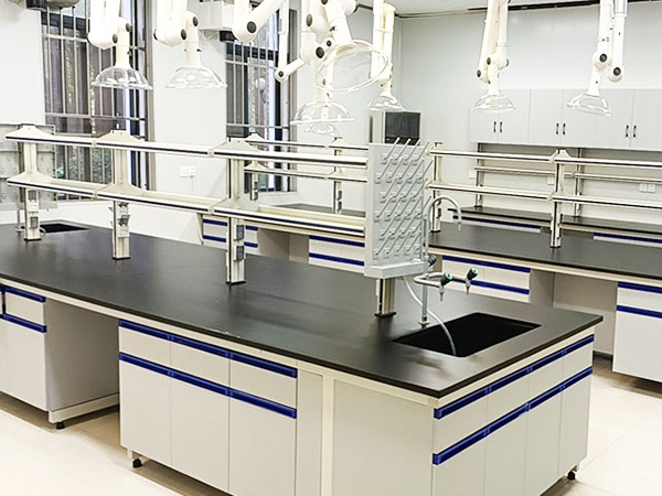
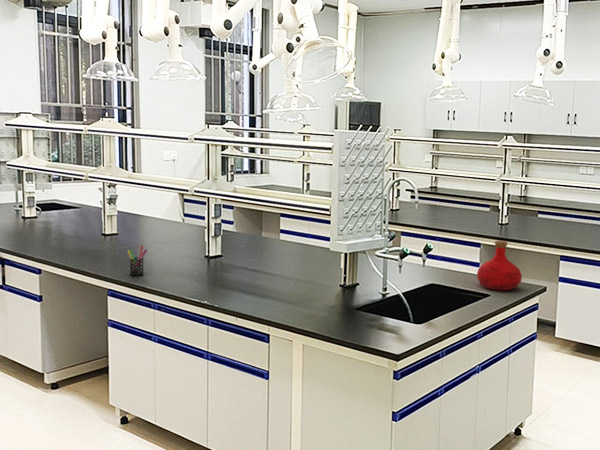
+ pen holder [127,245,148,277]
+ bottle [476,240,523,291]
